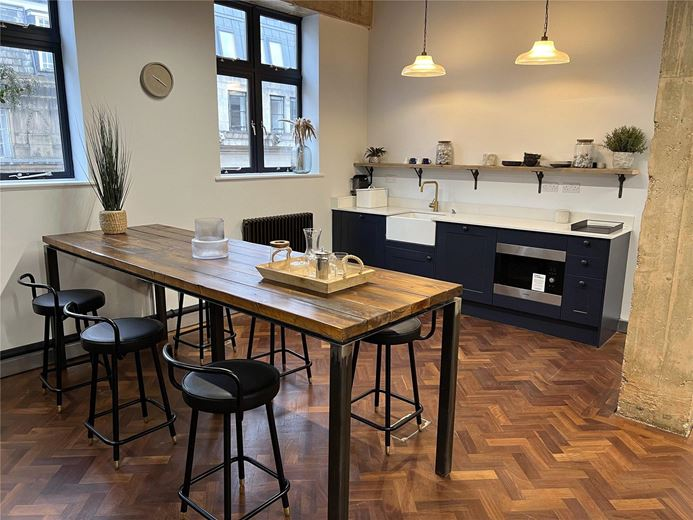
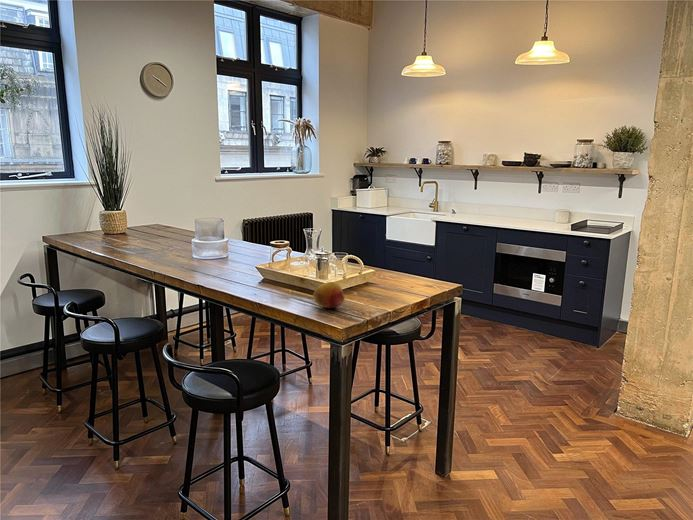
+ fruit [312,281,346,309]
